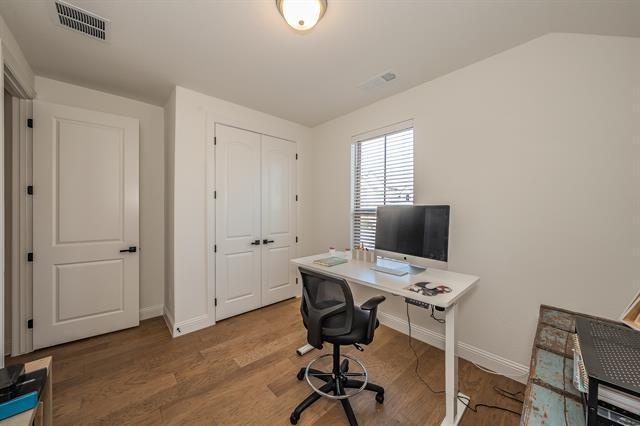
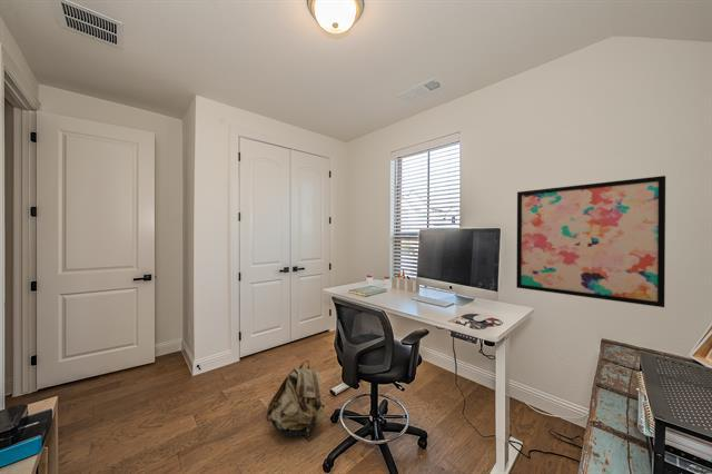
+ wall art [515,175,666,308]
+ backpack [265,359,325,438]
